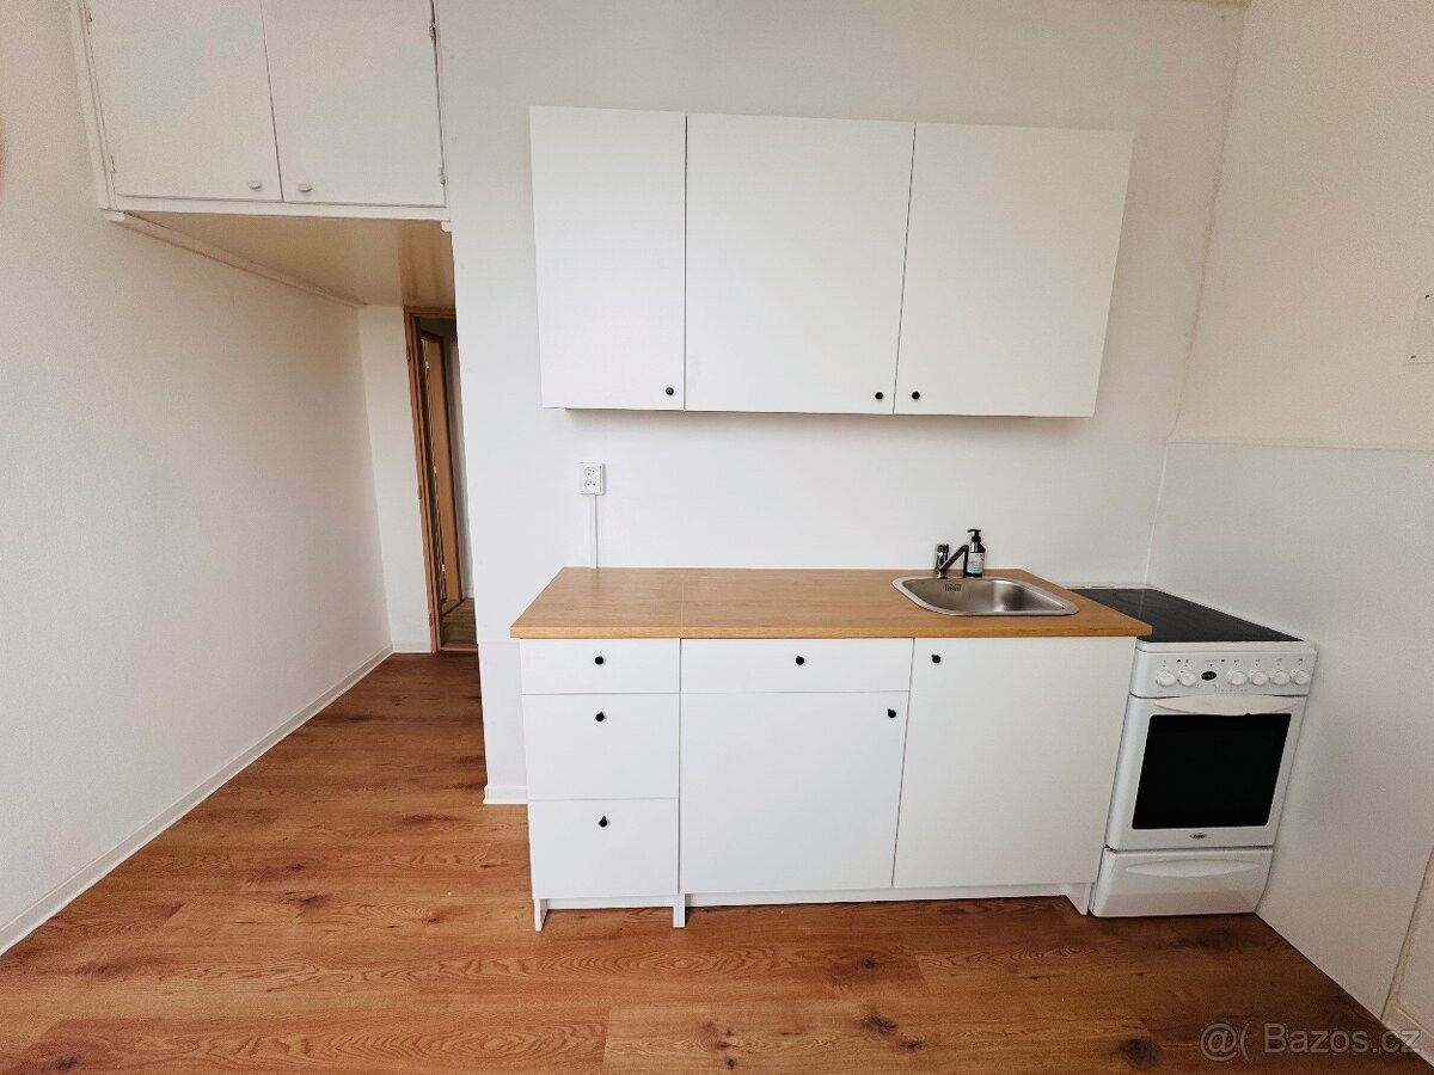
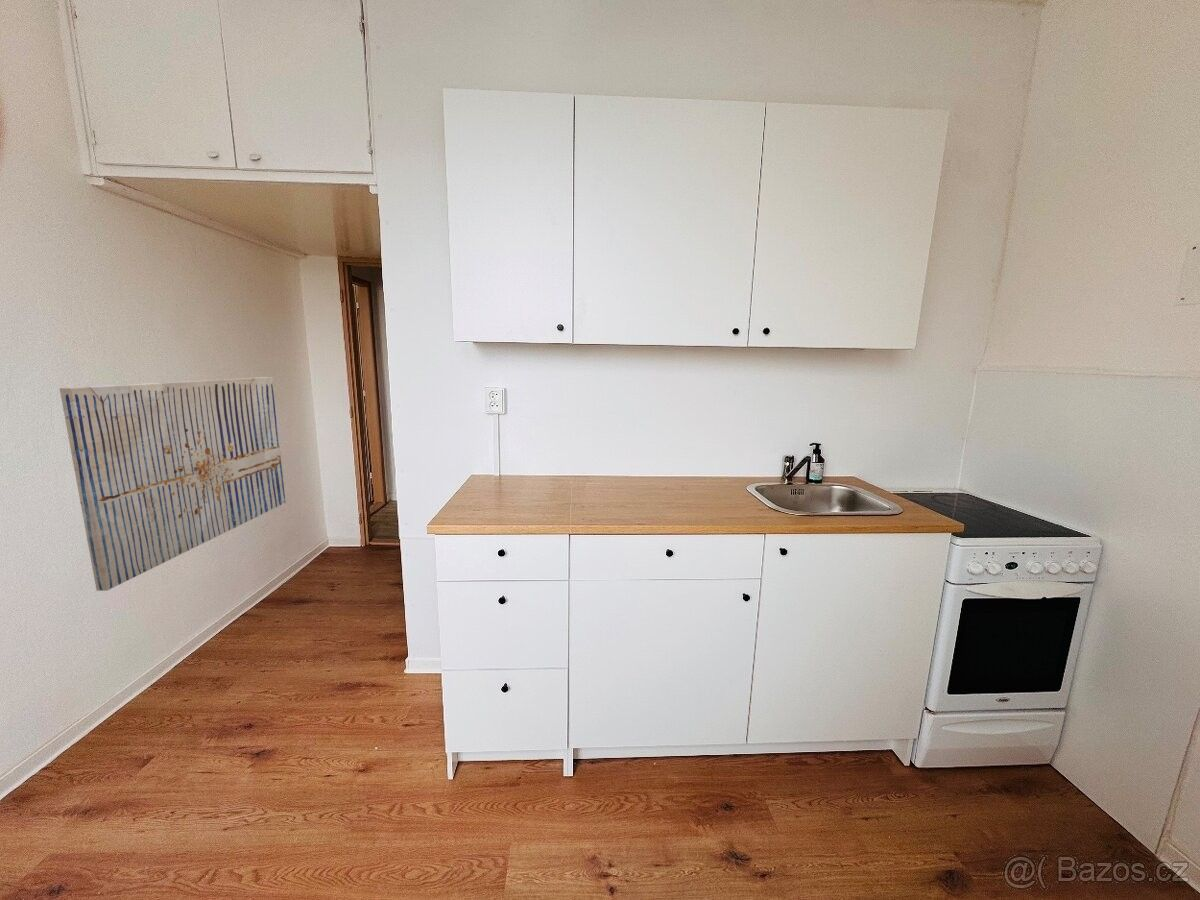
+ wall art [59,376,287,592]
